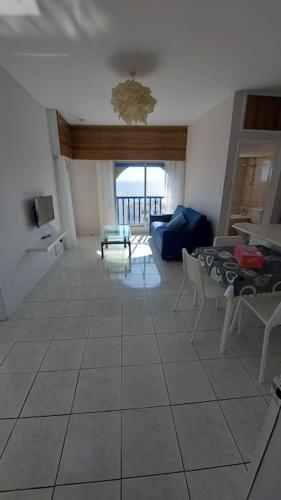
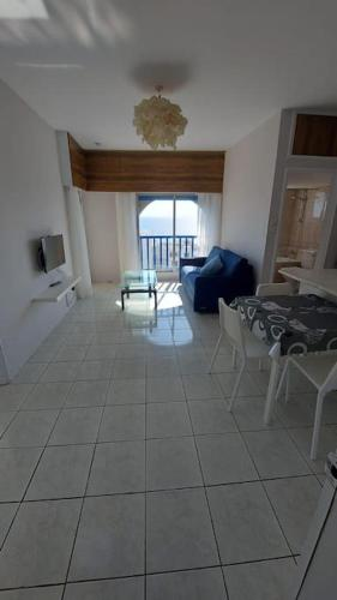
- tissue box [233,244,265,270]
